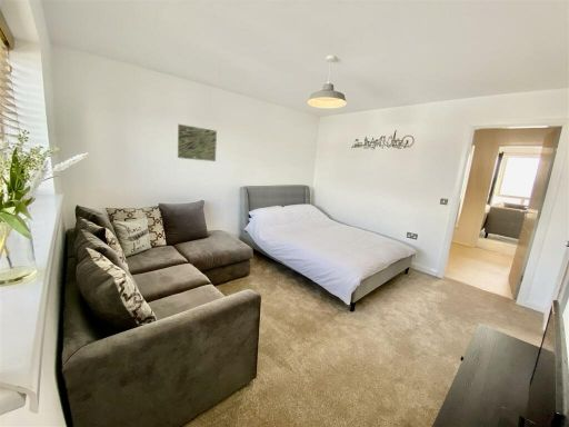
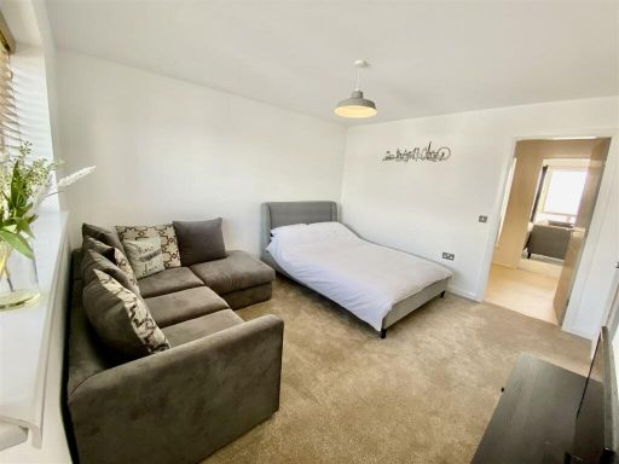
- wall art [177,123,218,162]
